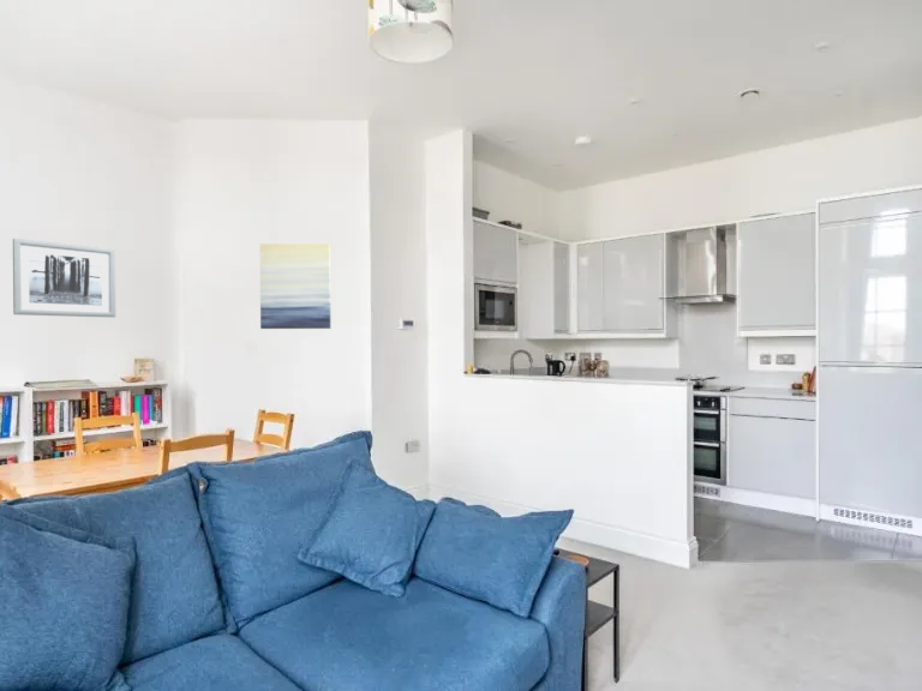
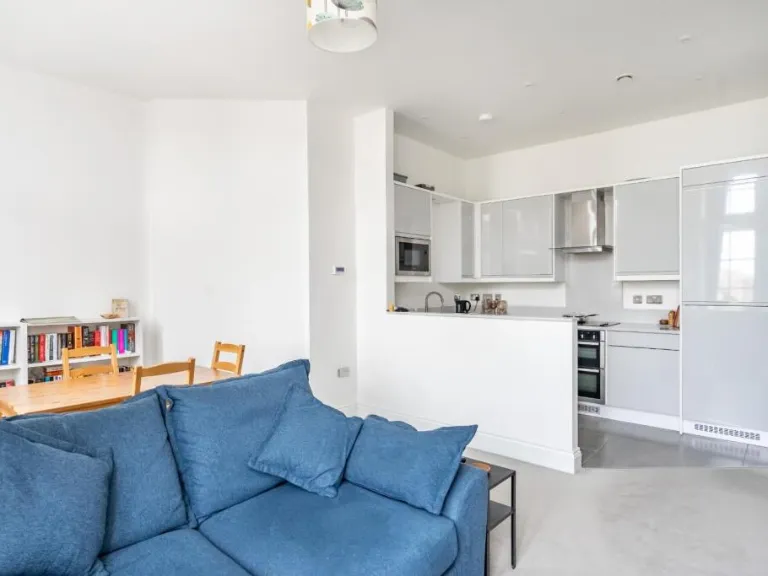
- wall art [12,238,116,318]
- wall art [259,242,331,330]
